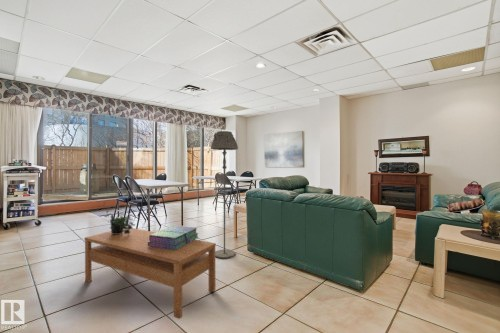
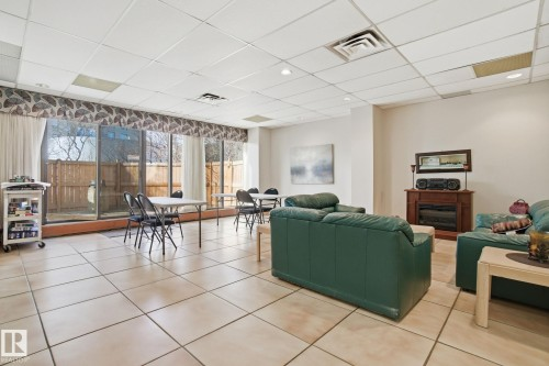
- potted plant [103,209,136,234]
- coffee table [84,227,217,320]
- stack of books [148,225,200,250]
- floor lamp [210,130,239,259]
